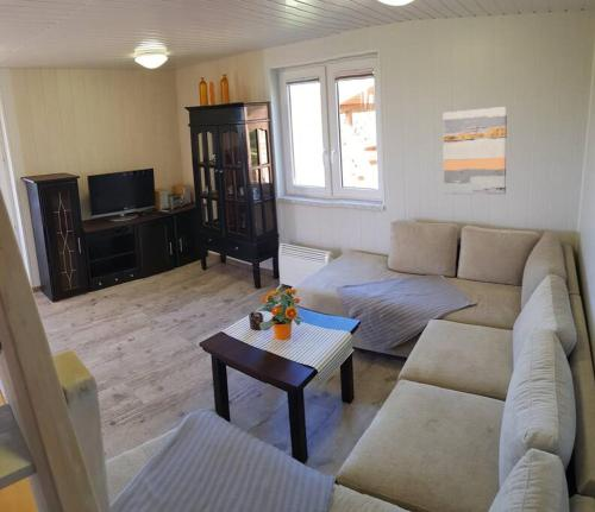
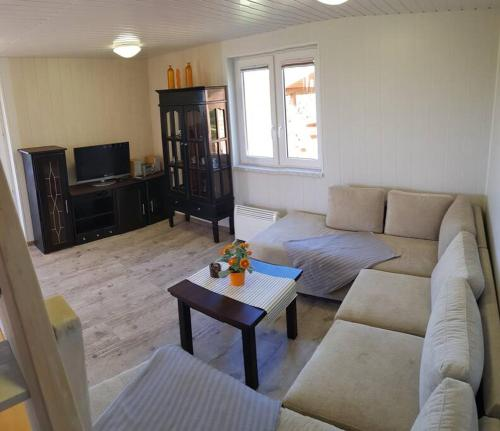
- wall art [443,106,508,195]
